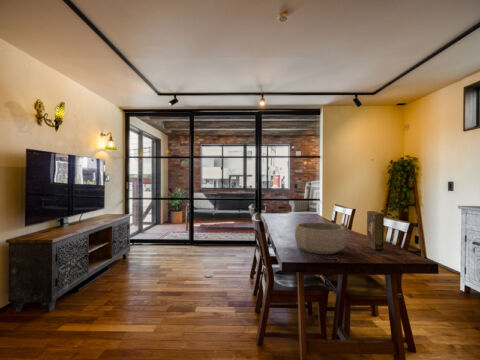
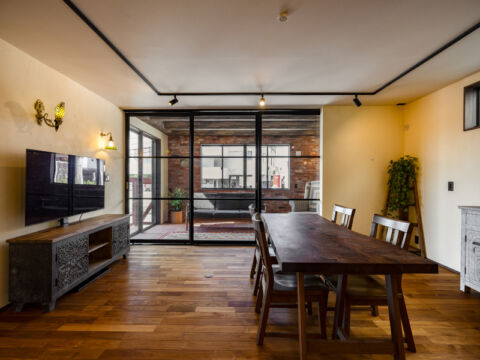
- decorative bowl [294,221,348,255]
- book [366,210,385,251]
